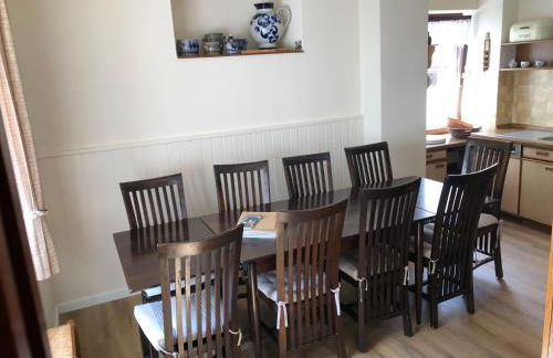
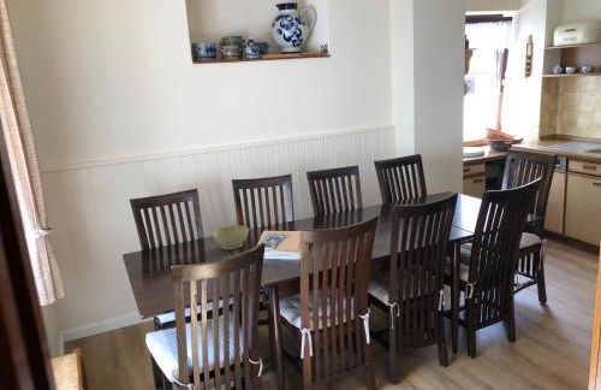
+ bowl [212,224,250,250]
